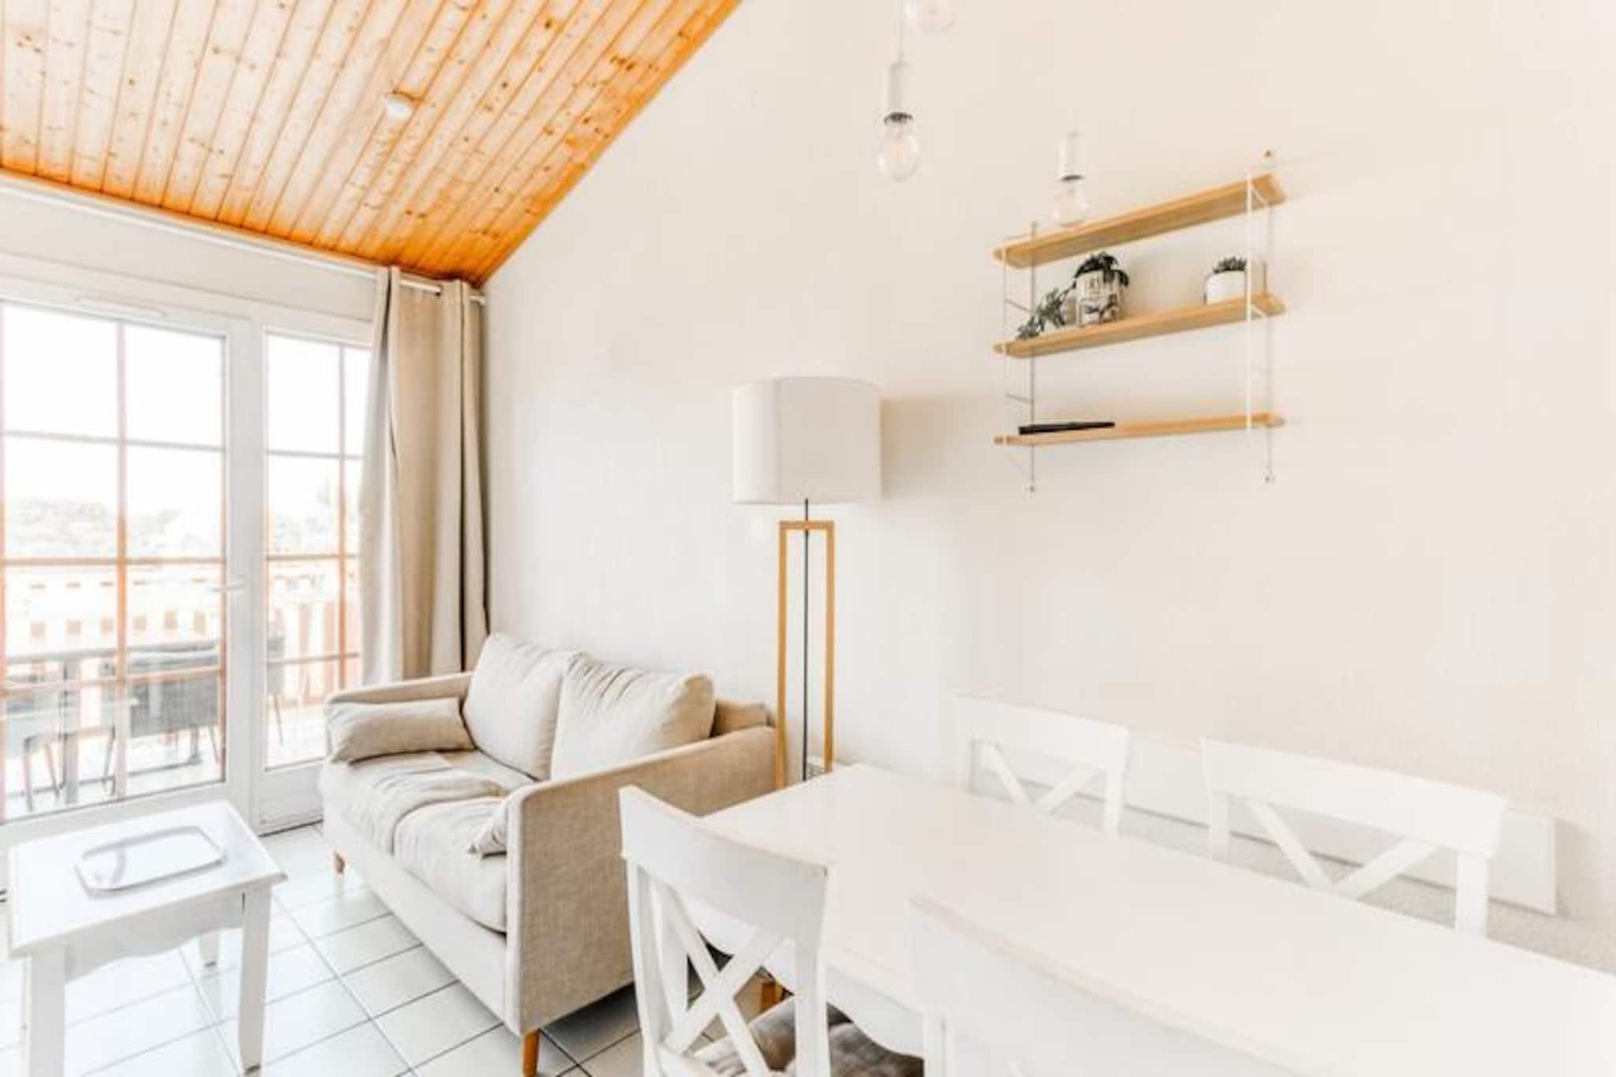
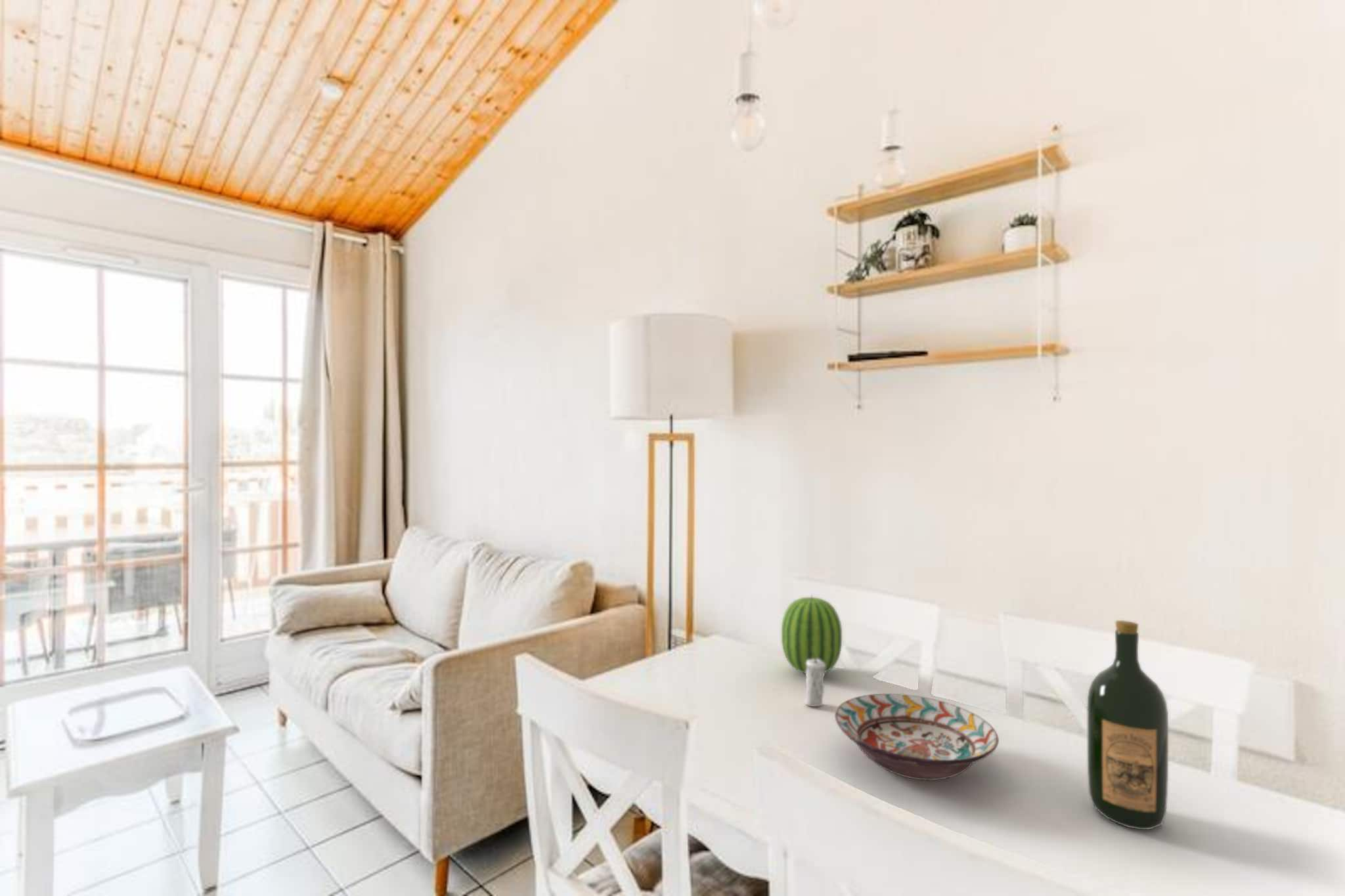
+ decorative bowl [834,693,1000,781]
+ fruit [781,594,843,674]
+ candle [804,653,826,707]
+ wine bottle [1087,620,1169,830]
